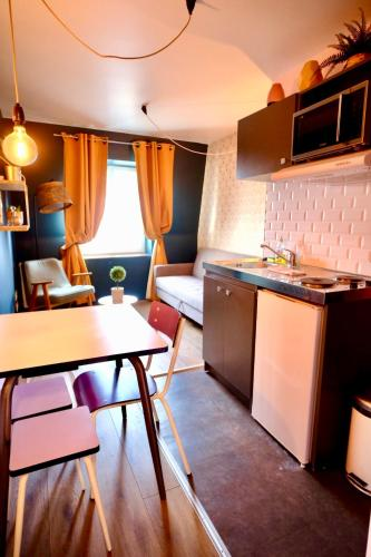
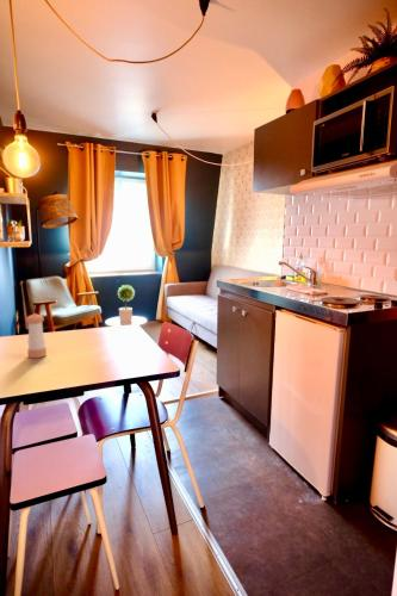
+ pepper shaker [25,312,48,359]
